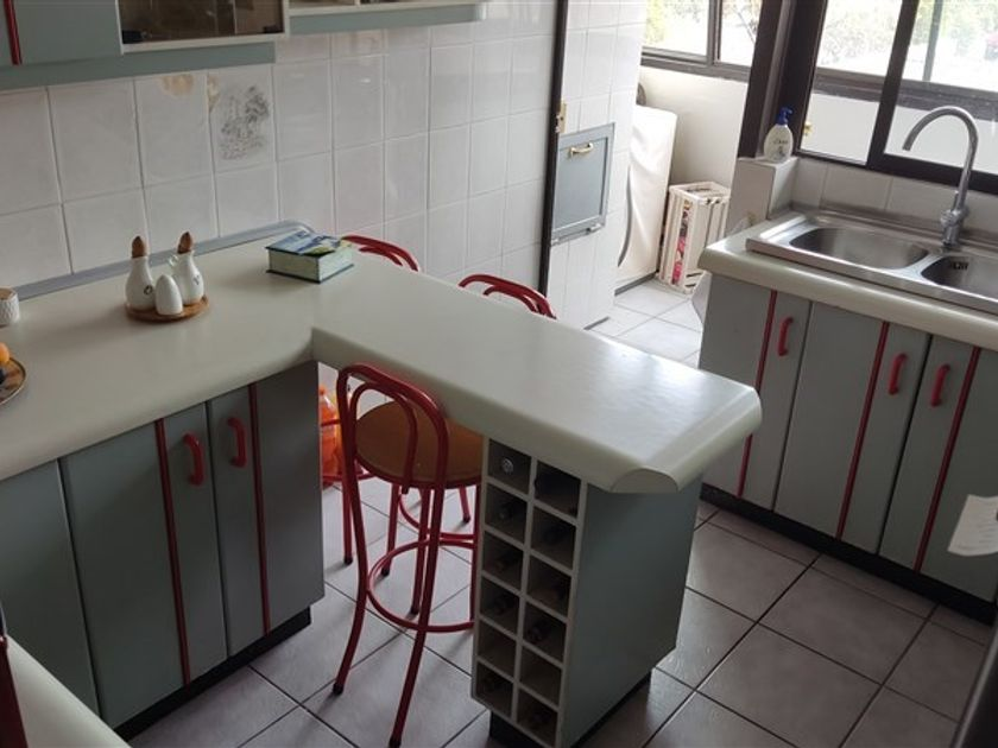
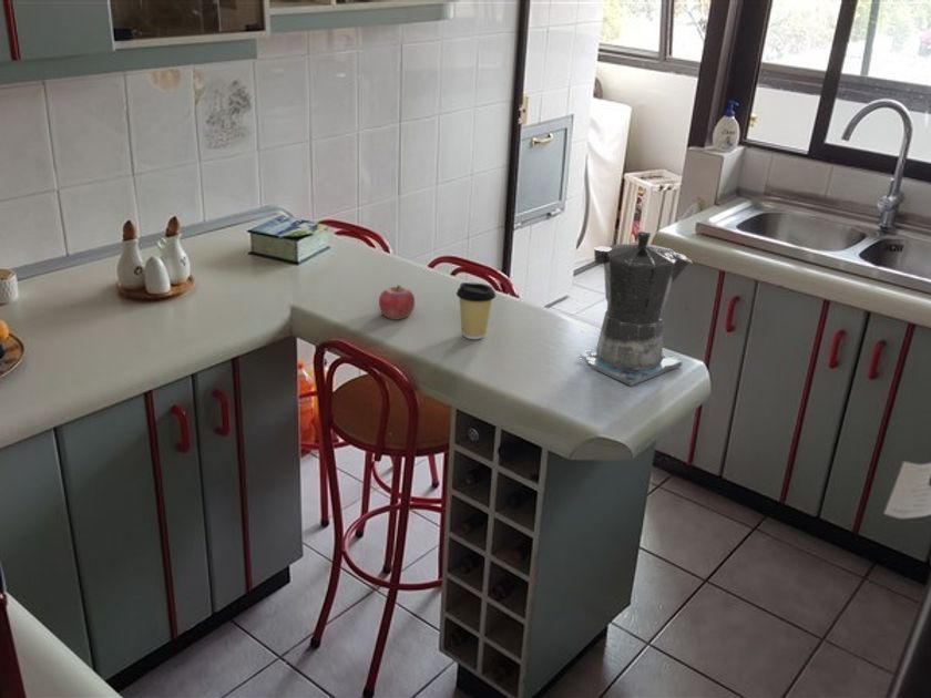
+ coffee maker [574,230,694,387]
+ coffee cup [456,281,497,340]
+ fruit [378,284,416,321]
